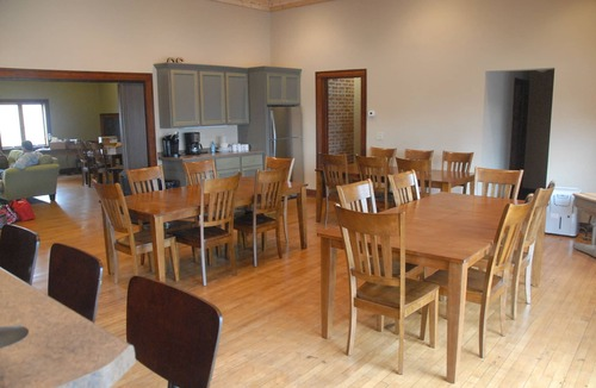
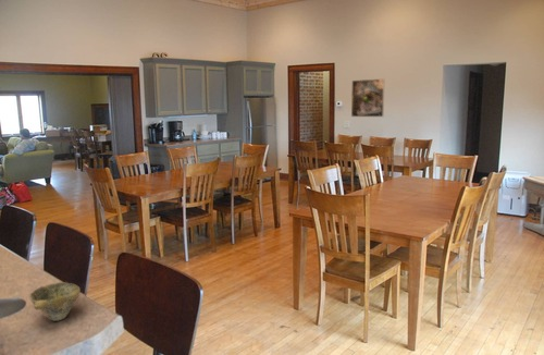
+ ceramic bowl [28,281,82,322]
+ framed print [350,77,386,118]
